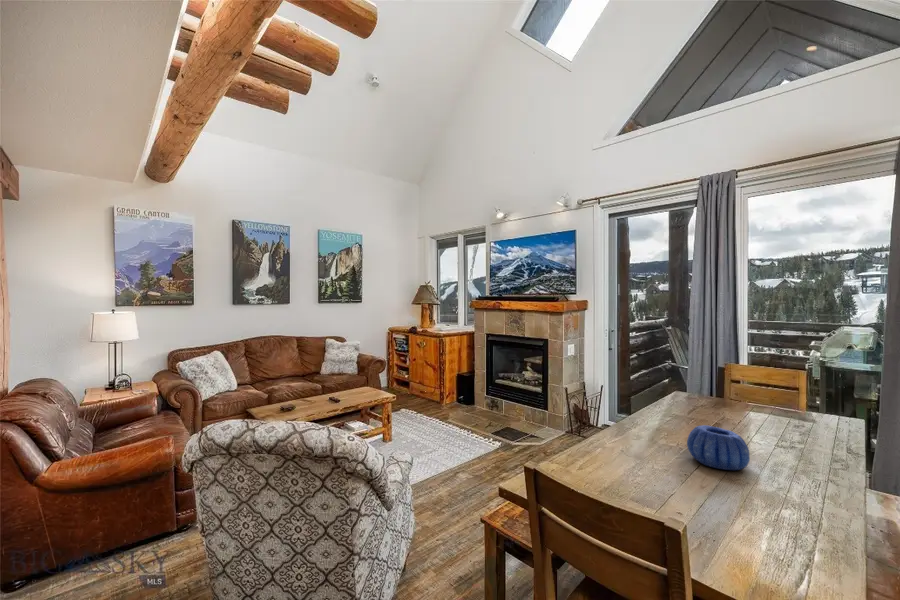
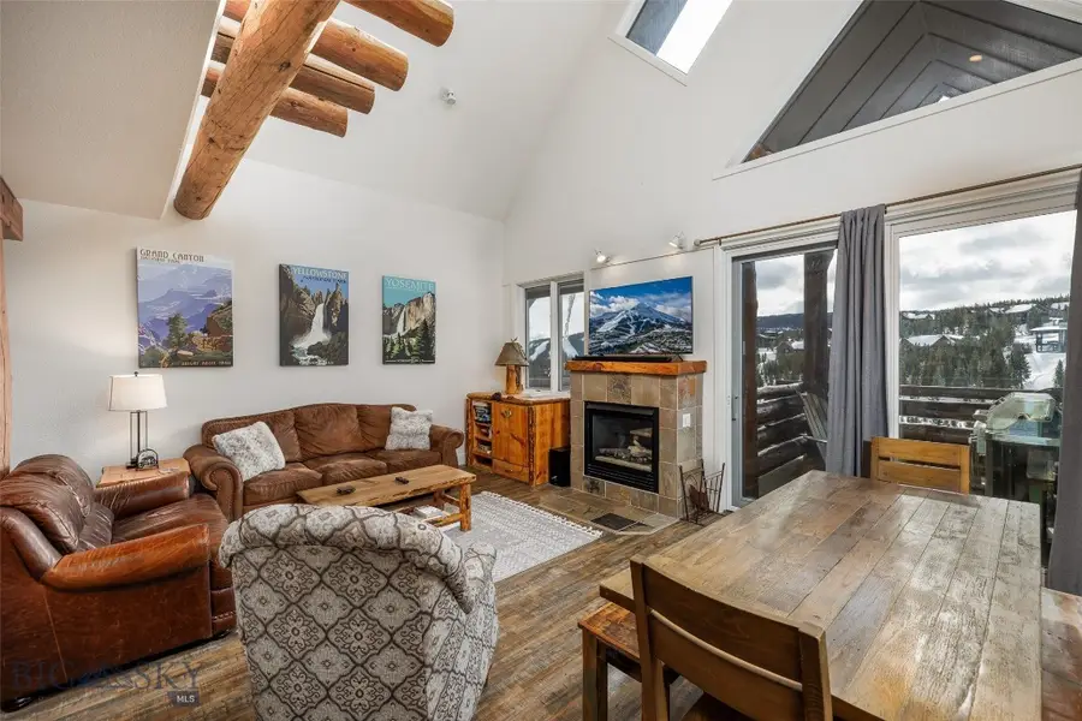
- decorative bowl [686,424,751,471]
